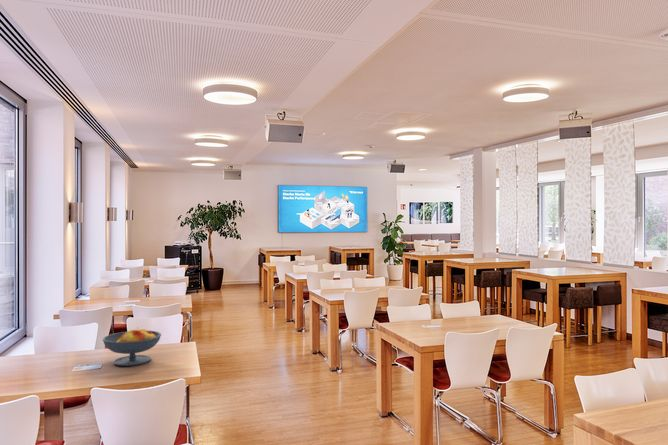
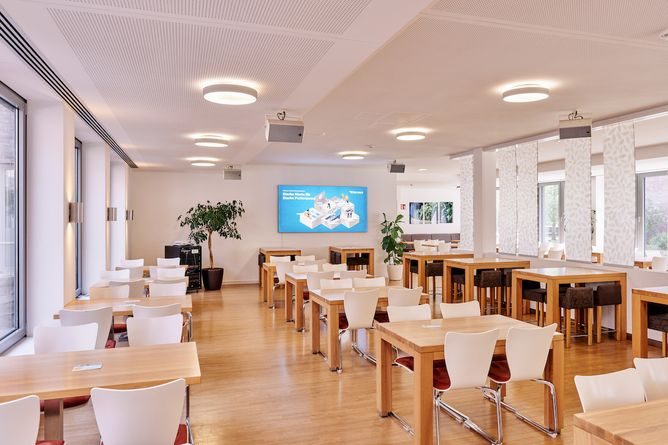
- fruit bowl [102,326,162,367]
